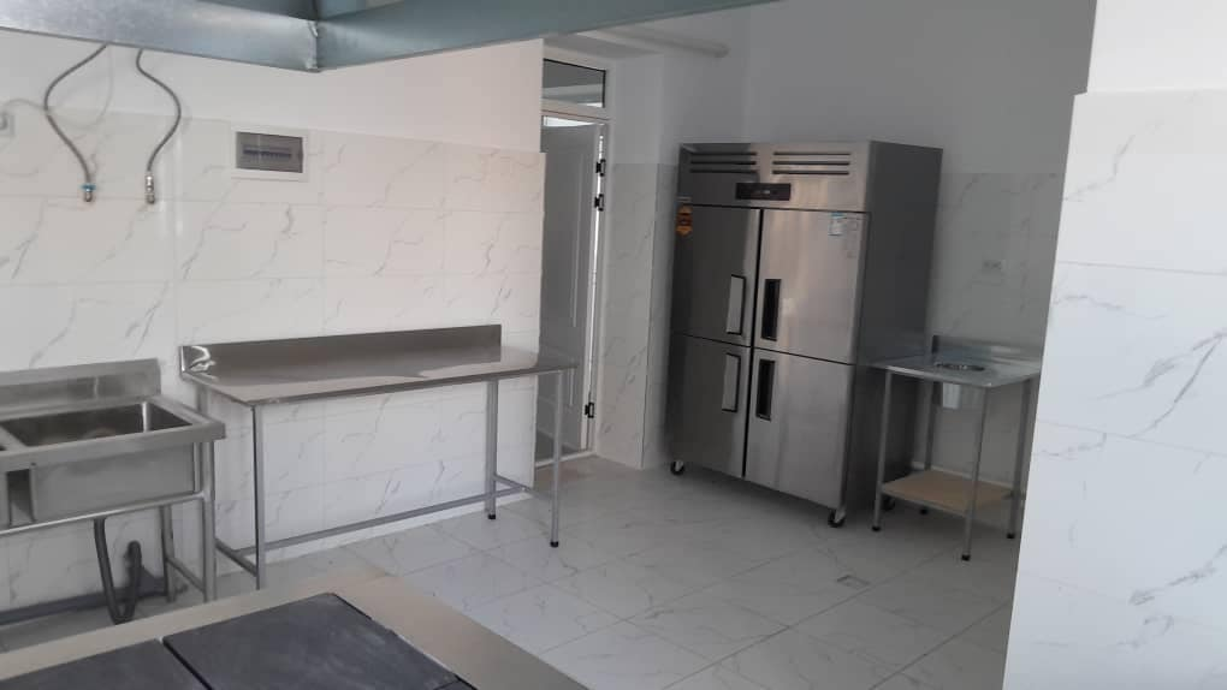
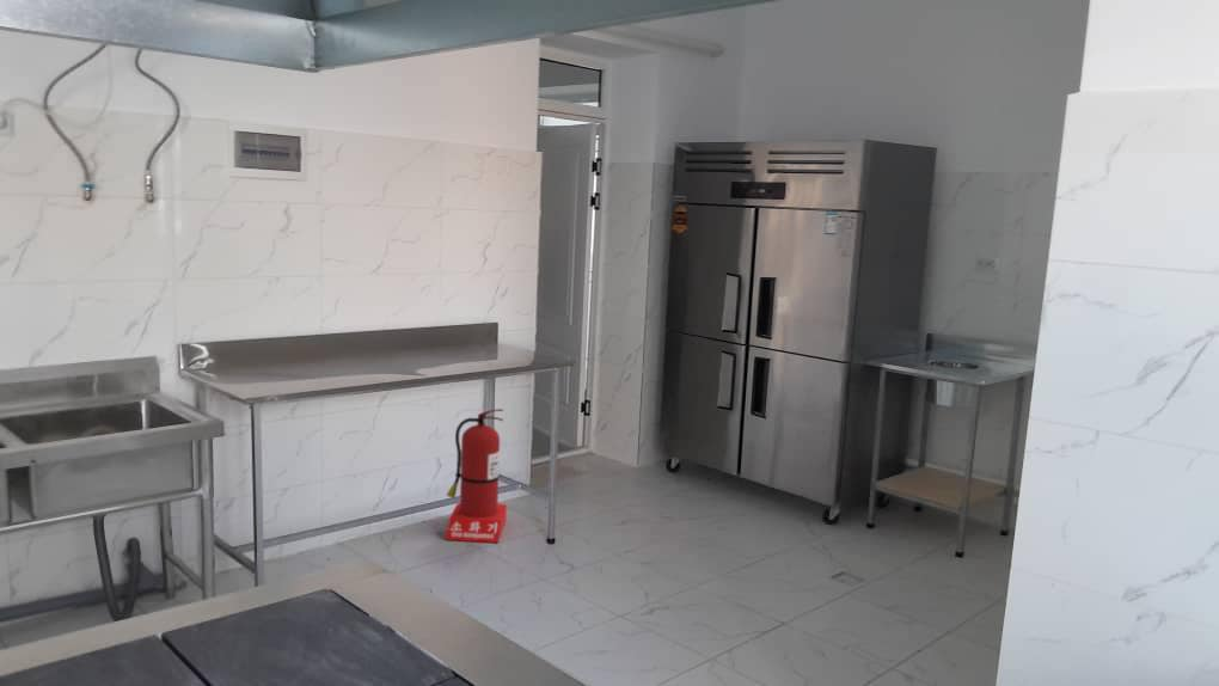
+ fire extinguisher [445,408,508,544]
